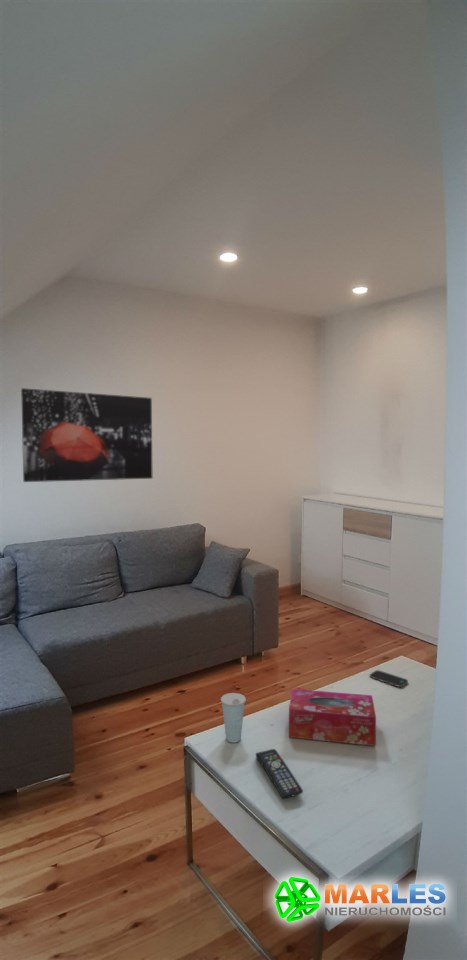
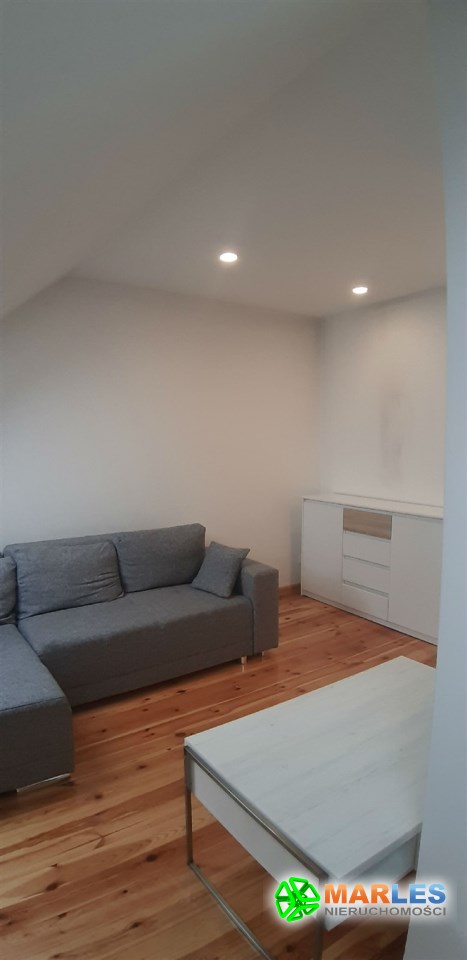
- wall art [20,387,154,483]
- cup [220,692,247,743]
- tissue box [288,688,377,747]
- remote control [255,748,304,799]
- smartphone [369,669,409,688]
